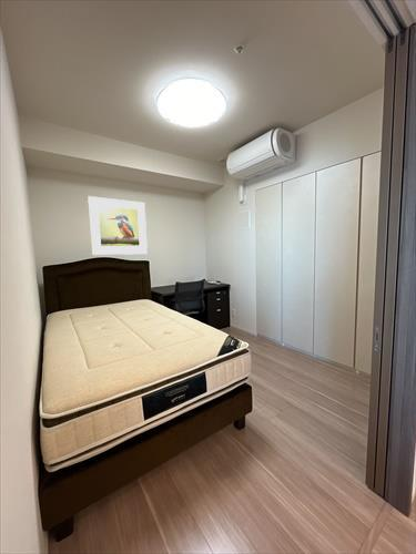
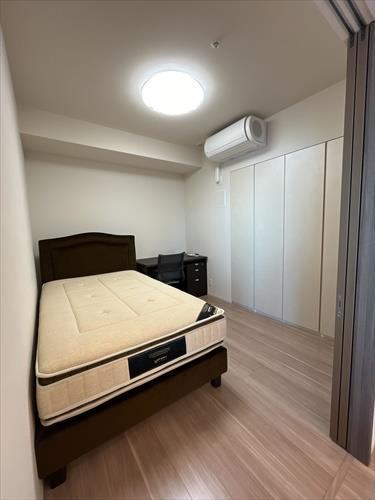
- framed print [87,195,149,256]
